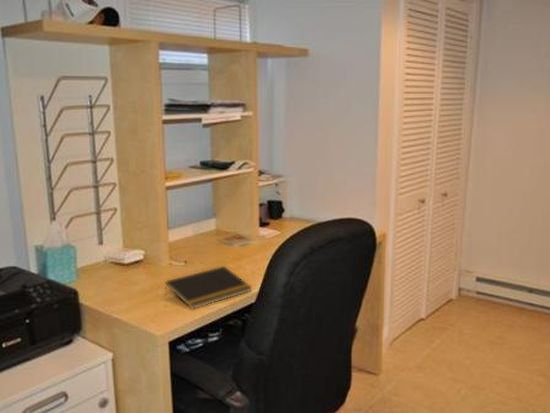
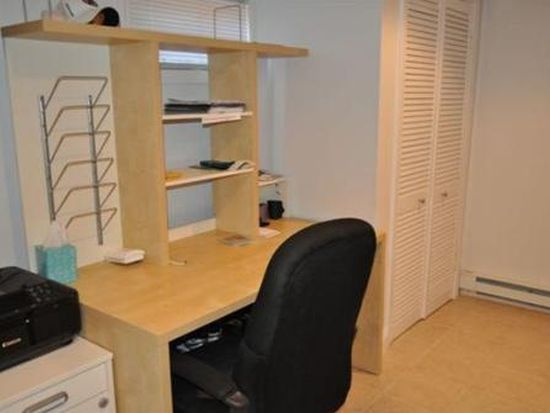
- notepad [164,265,253,310]
